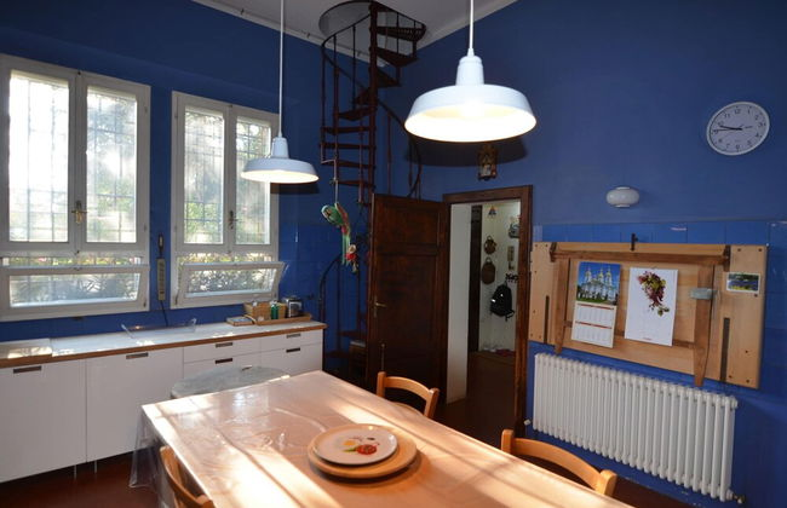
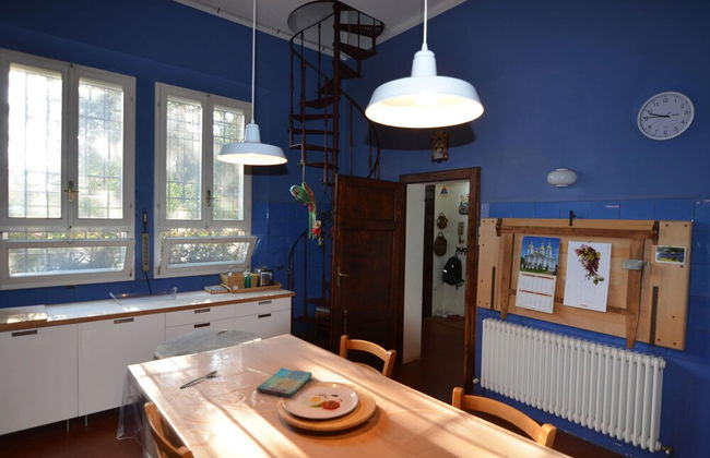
+ dish towel [256,366,313,398]
+ spoon [179,370,218,389]
